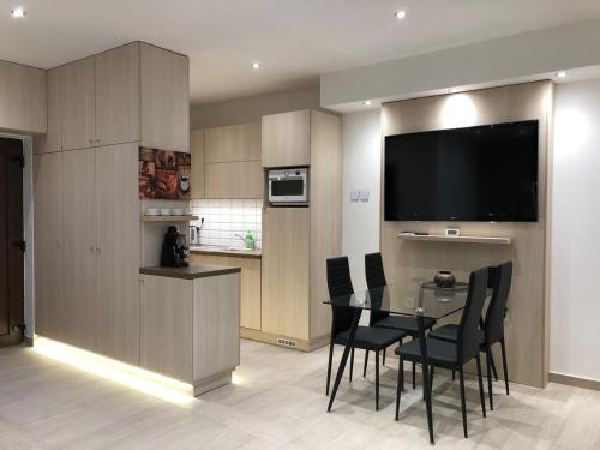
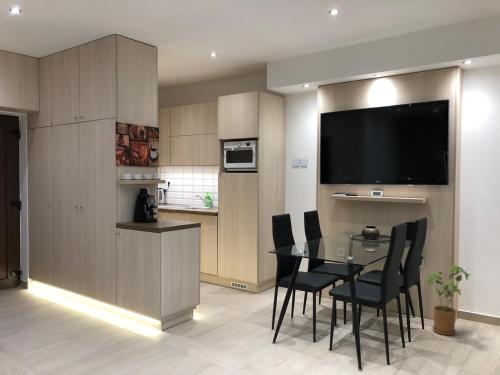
+ house plant [427,265,470,336]
